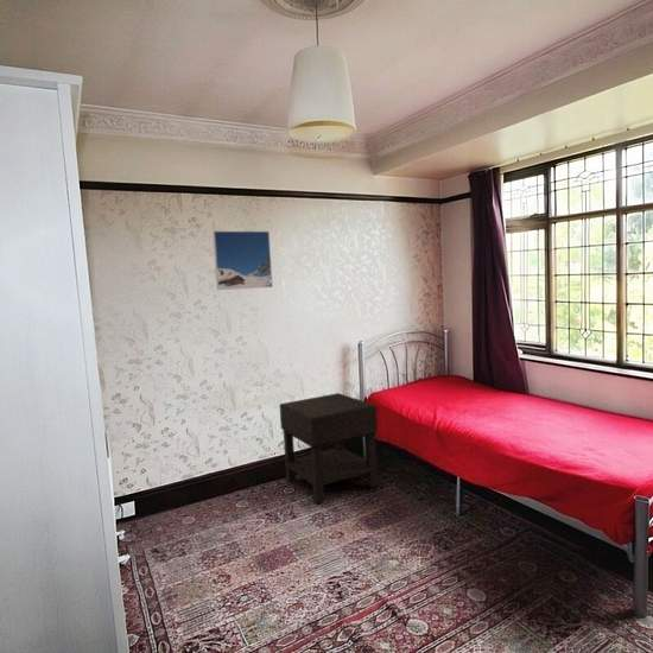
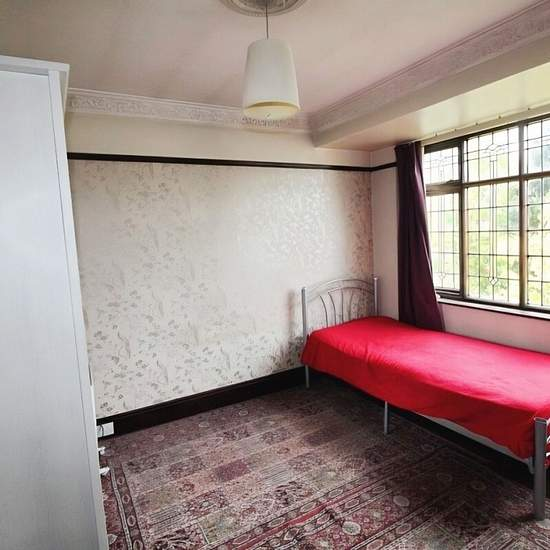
- nightstand [279,392,379,506]
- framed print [211,230,274,291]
